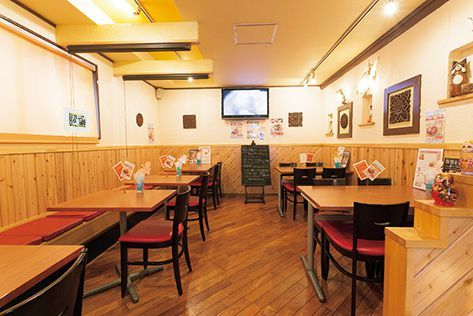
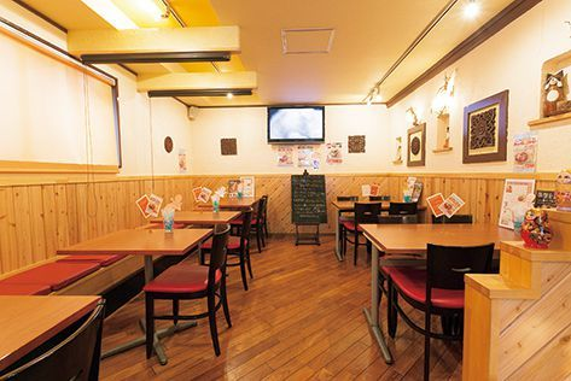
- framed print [62,106,90,133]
